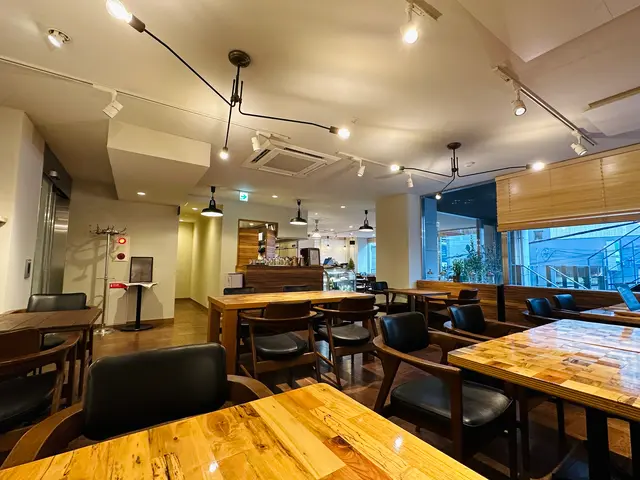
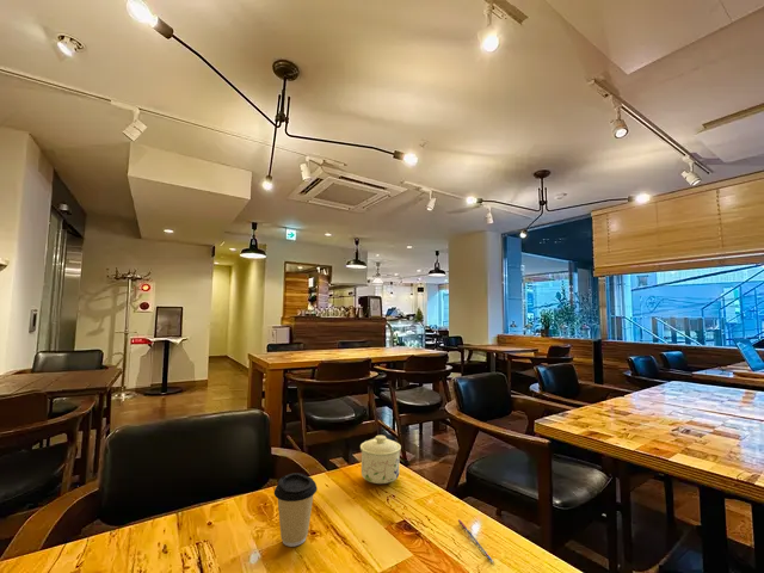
+ sugar bowl [359,435,402,485]
+ pen [457,518,494,563]
+ coffee cup [273,472,319,548]
